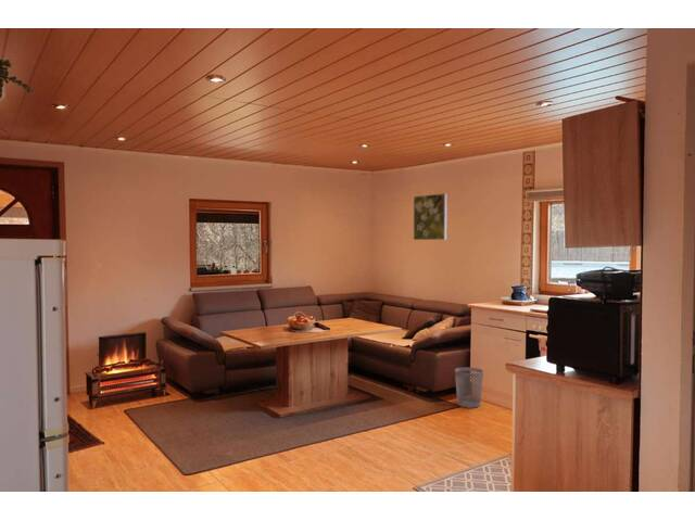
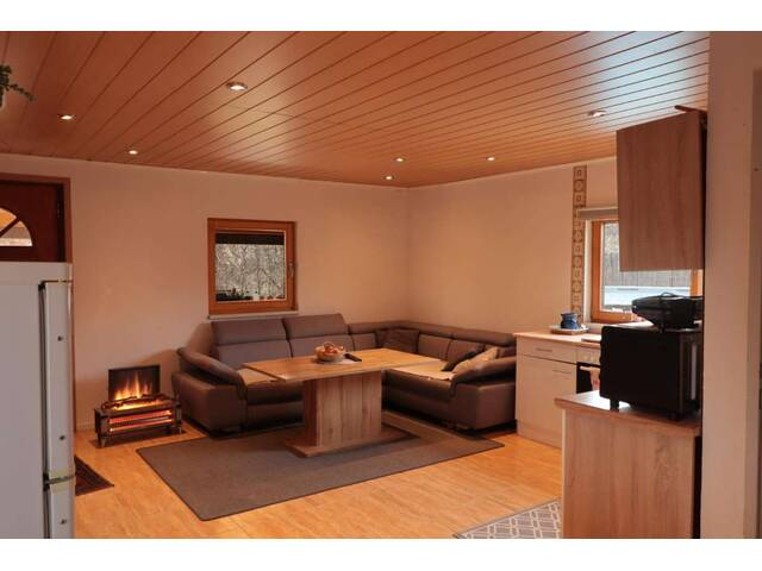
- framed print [413,192,448,241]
- wastebasket [454,366,484,409]
